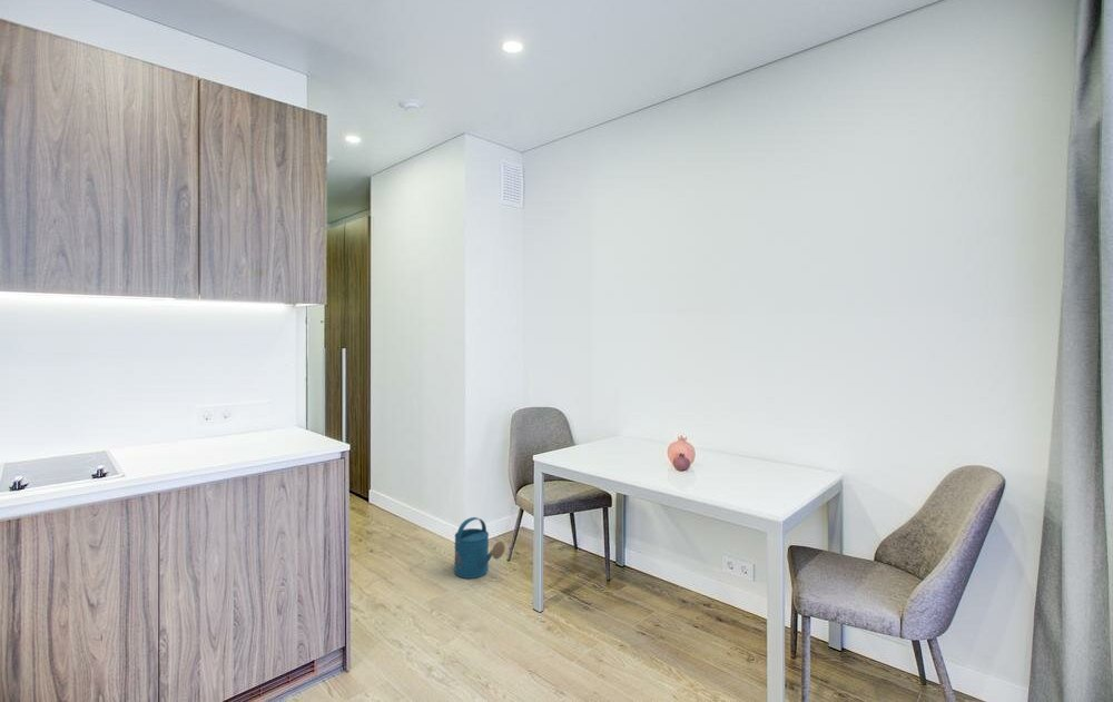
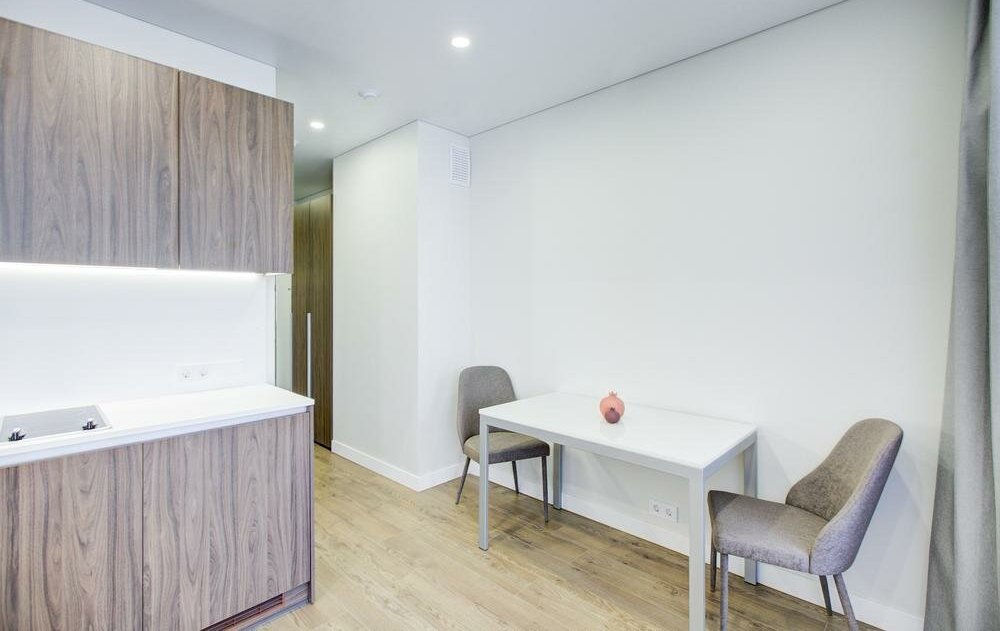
- watering can [453,516,506,580]
